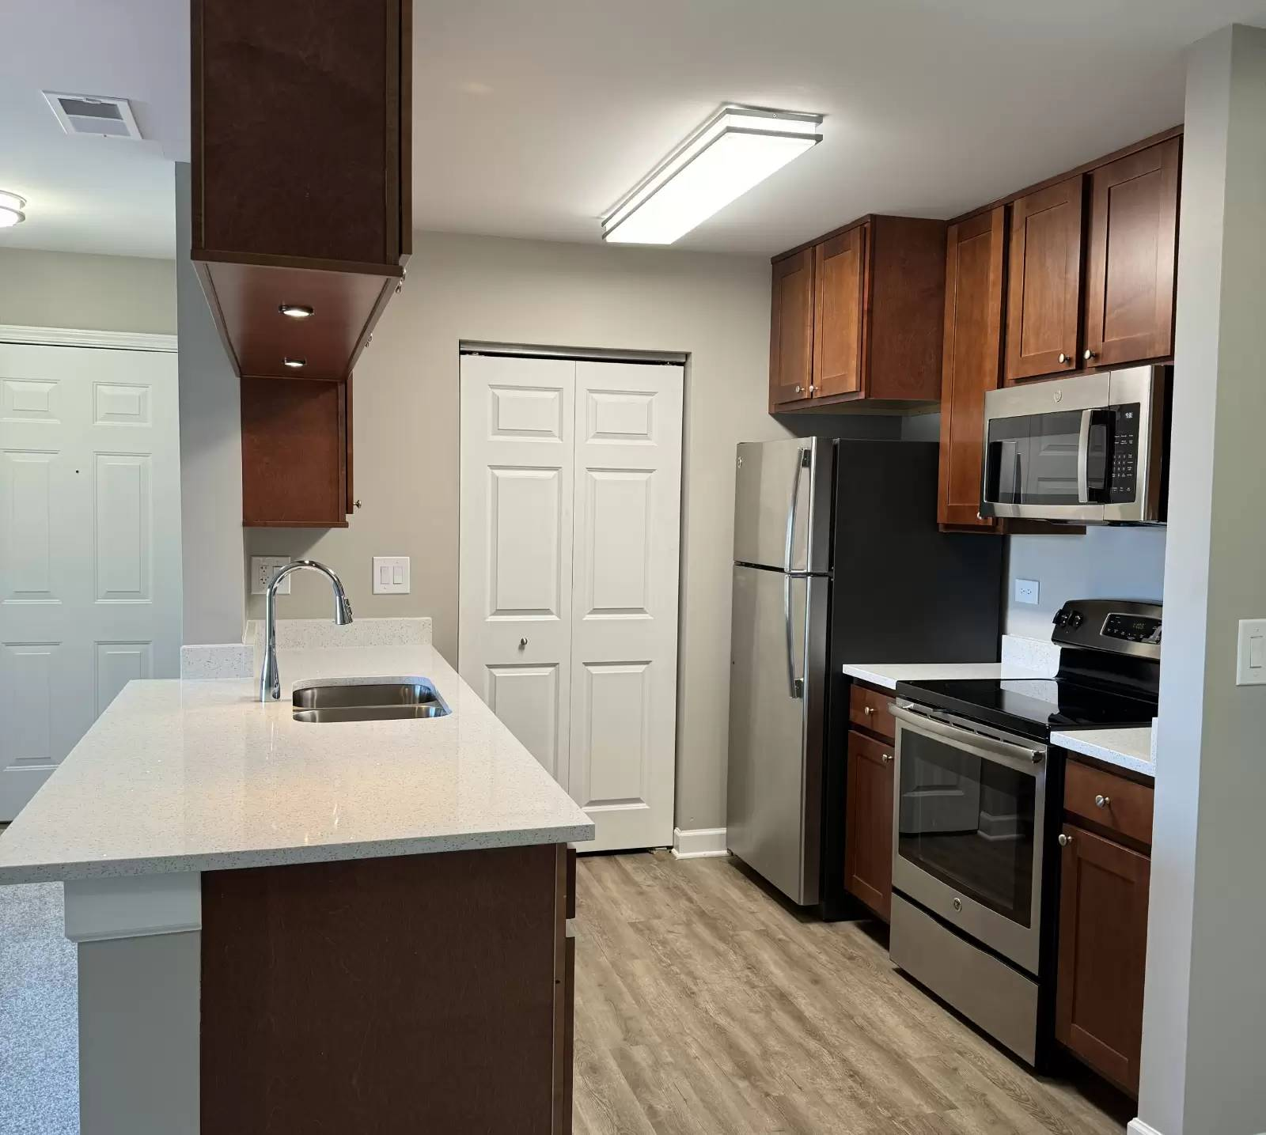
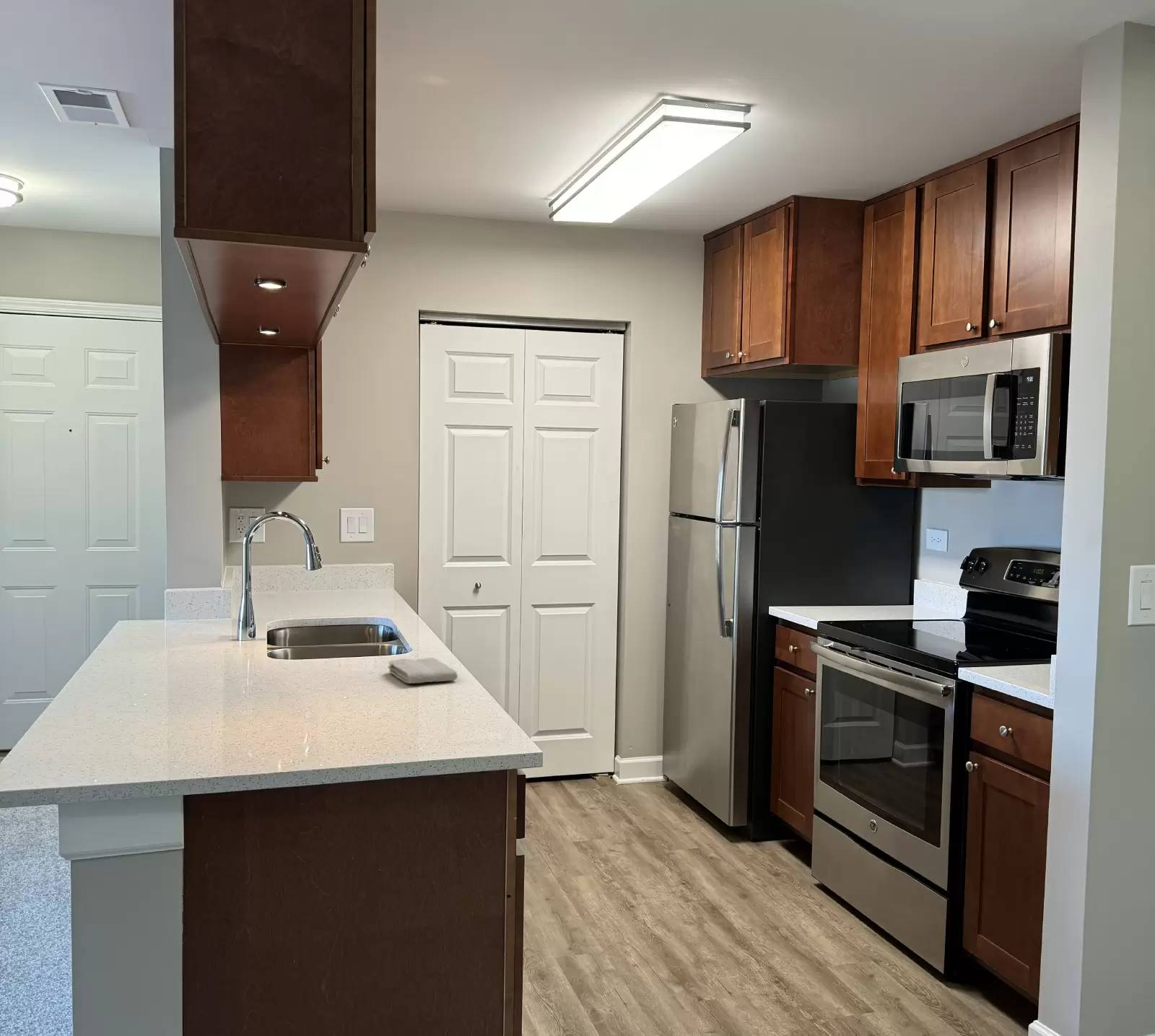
+ washcloth [388,657,458,684]
